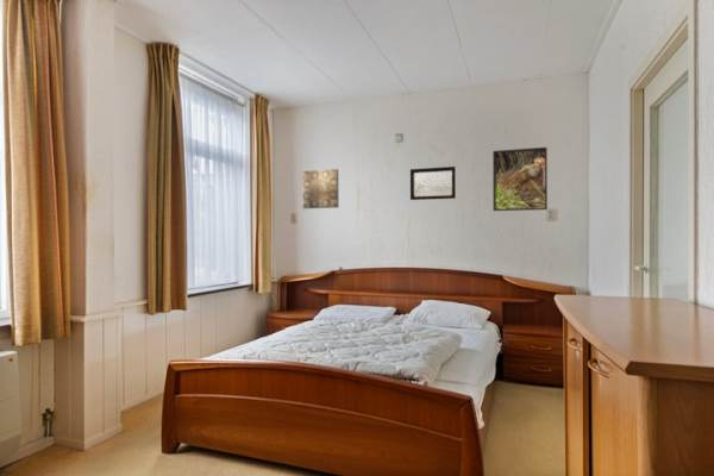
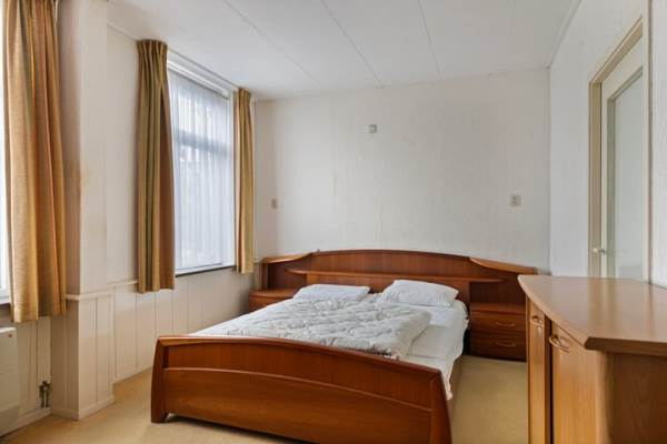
- wall art [301,168,339,209]
- wall art [409,165,457,201]
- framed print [491,146,549,212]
